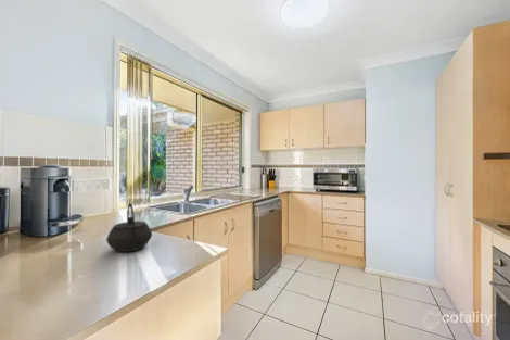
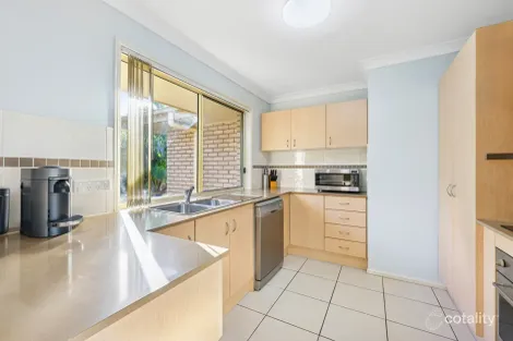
- kettle [105,202,153,253]
